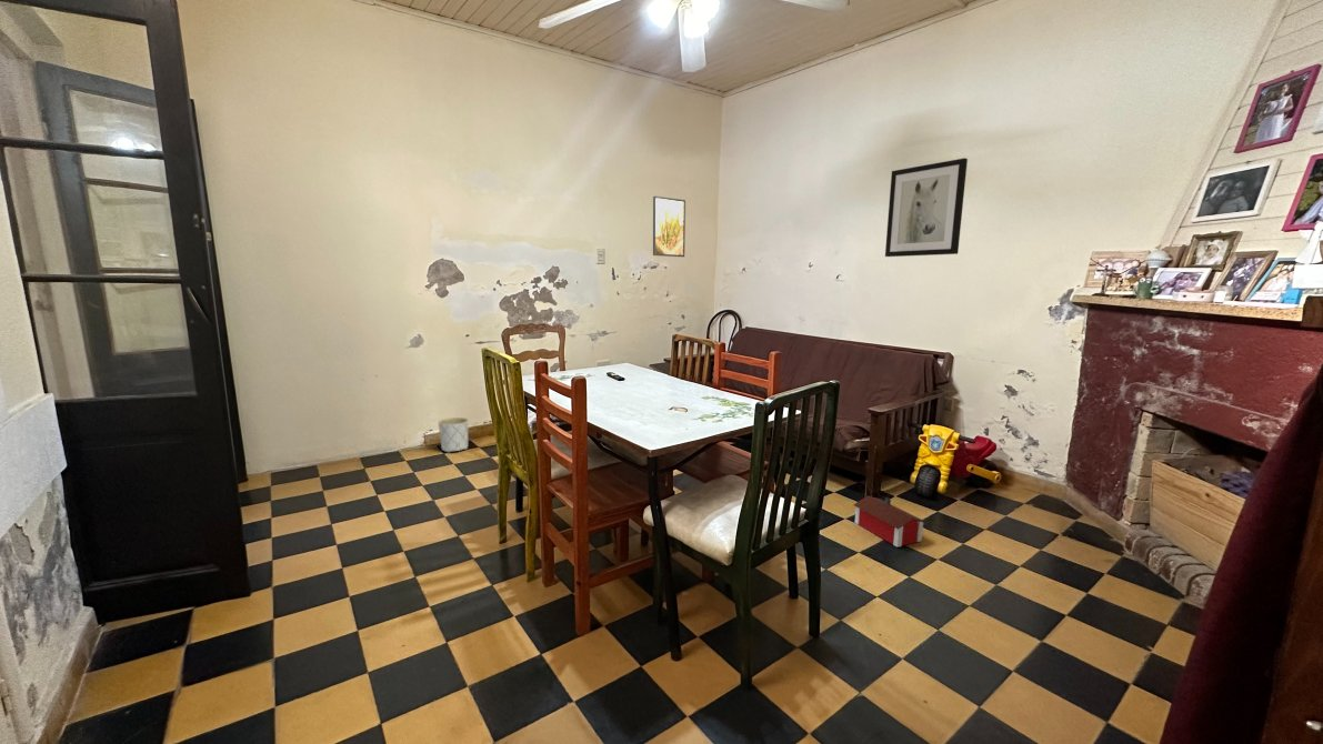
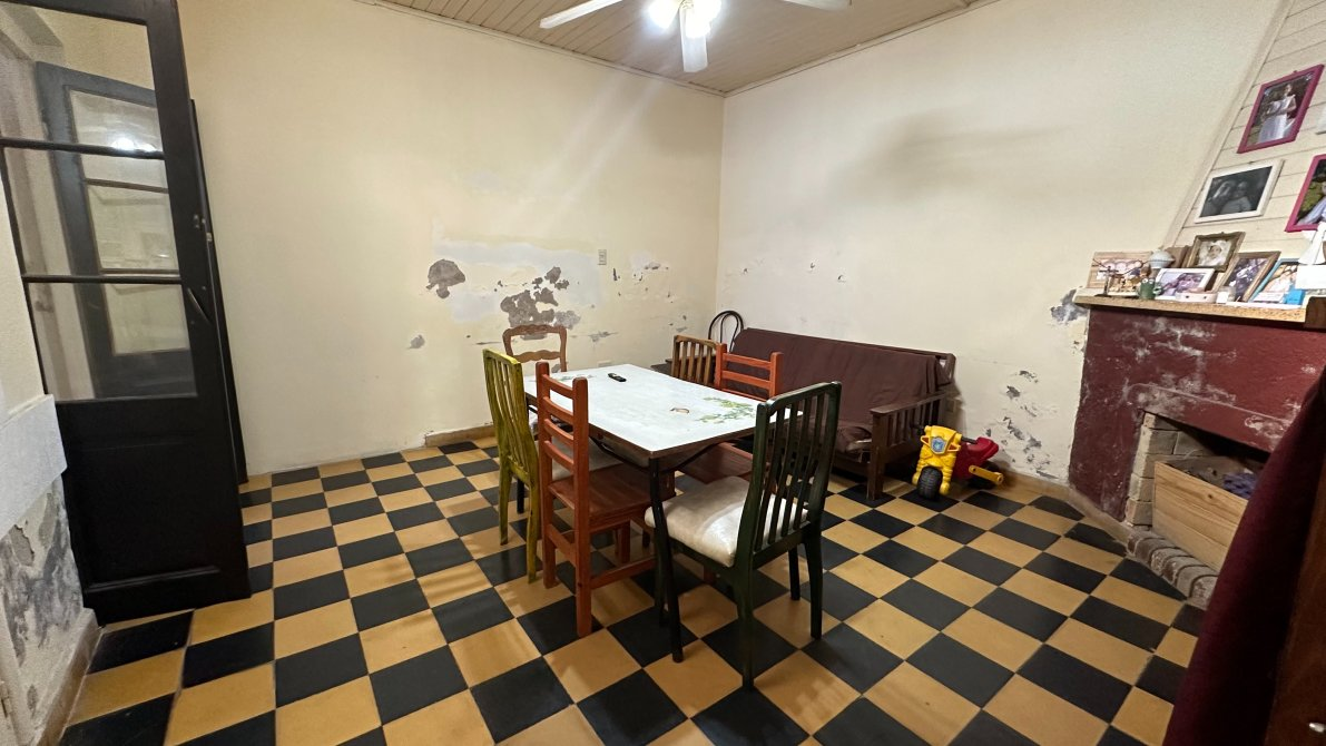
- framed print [652,195,686,258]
- planter [438,416,469,453]
- toy house [852,495,928,547]
- wall art [884,157,969,258]
